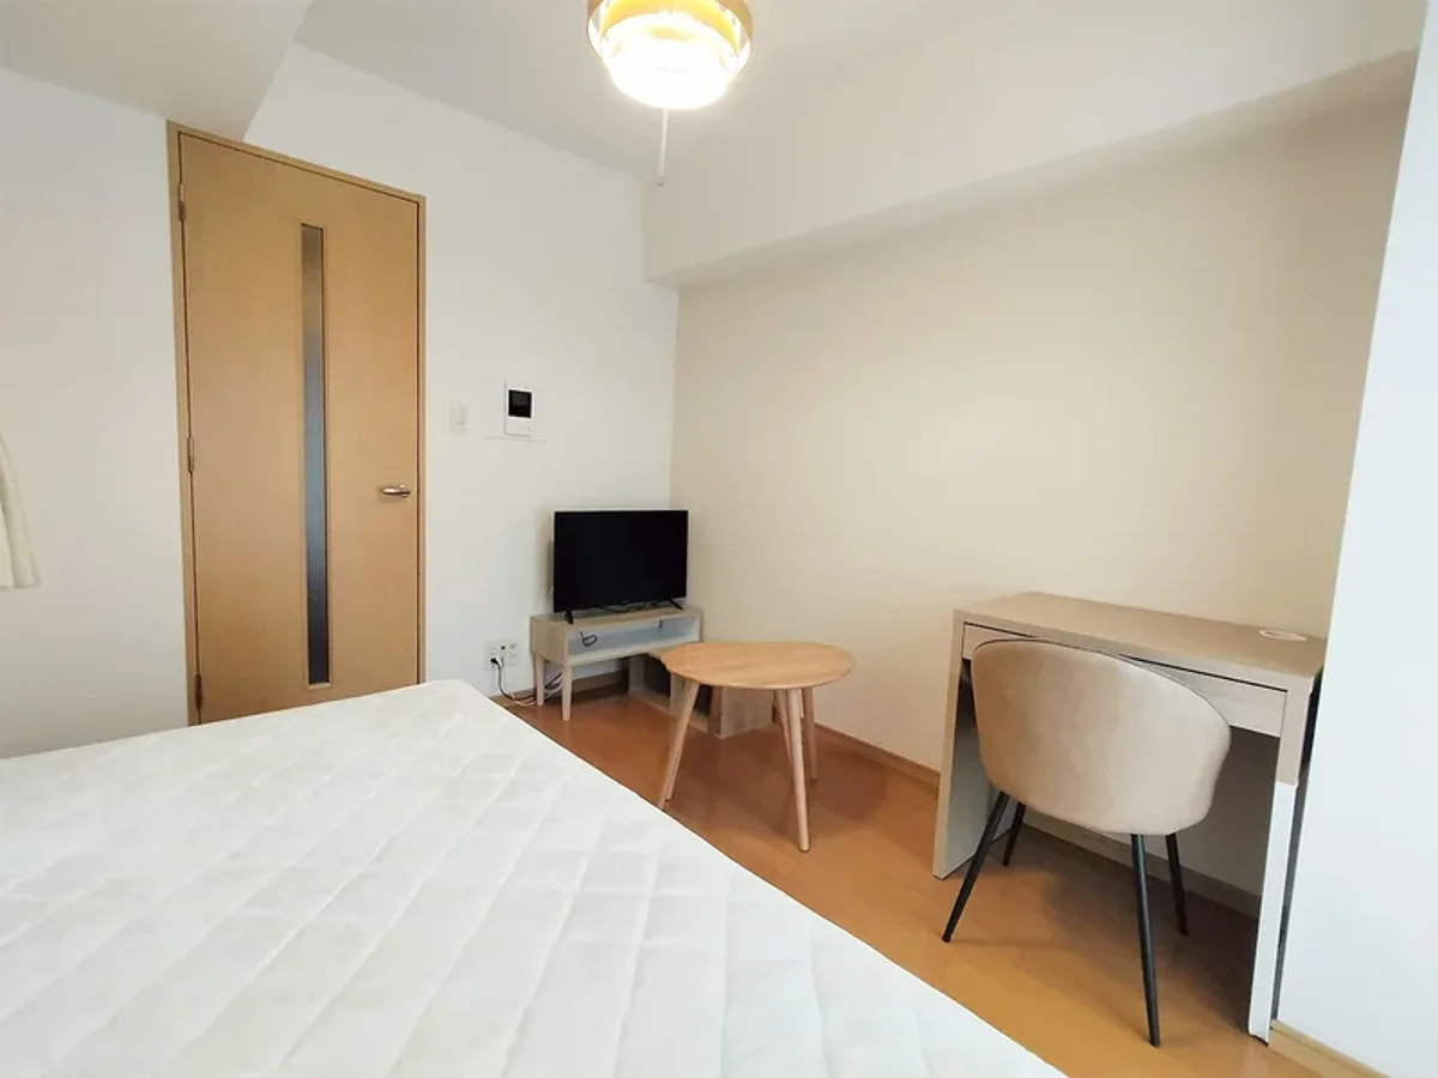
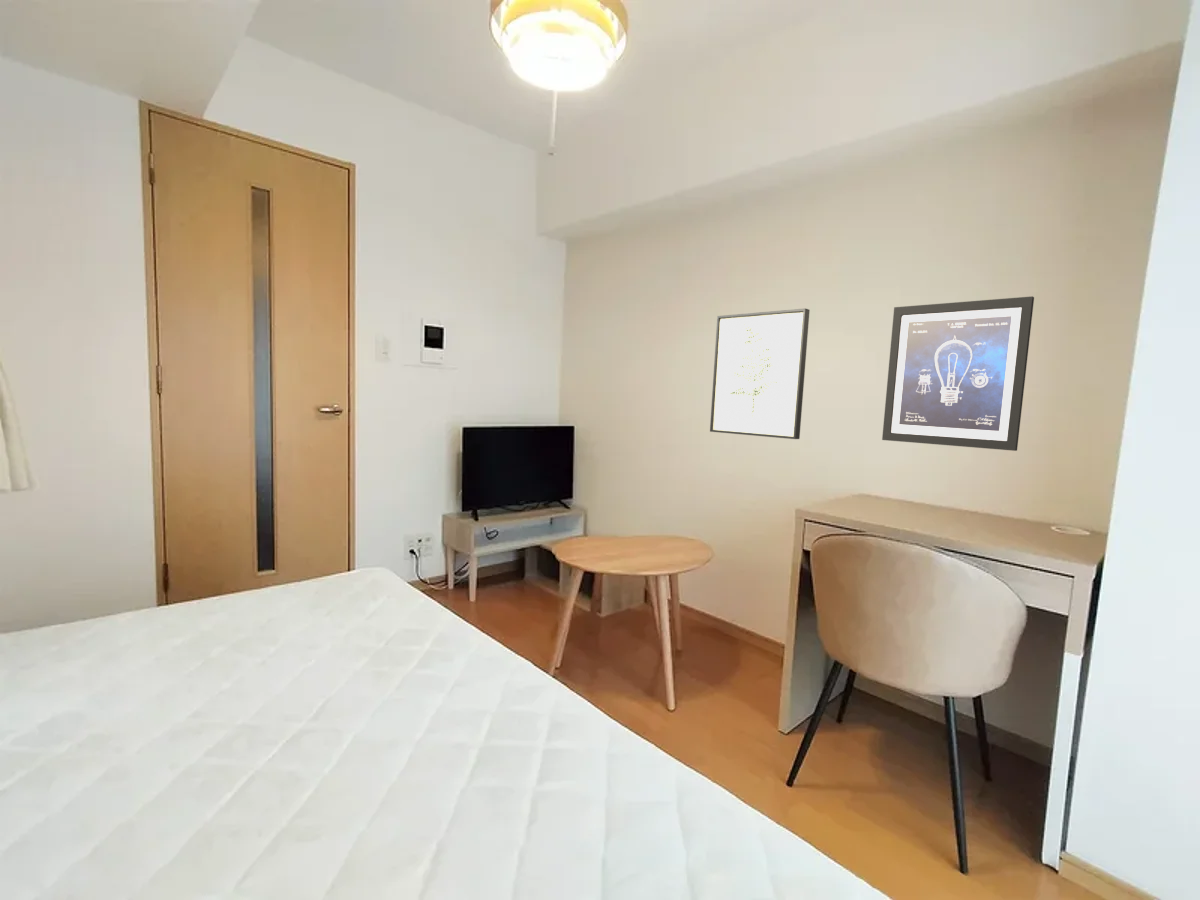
+ wall art [881,295,1035,452]
+ wall art [709,308,811,440]
